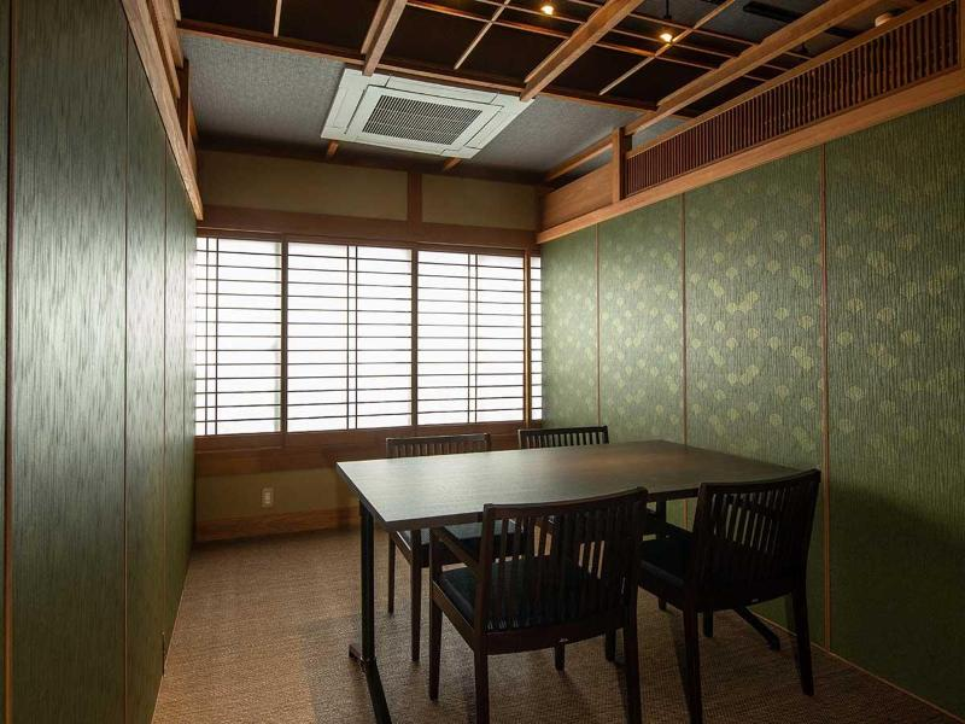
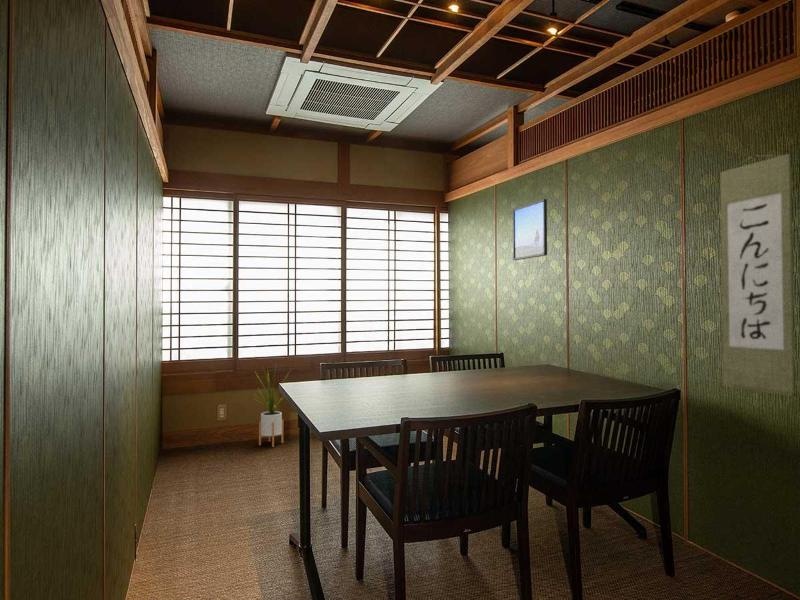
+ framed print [512,198,548,261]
+ house plant [252,363,292,448]
+ wall scroll [719,153,799,397]
